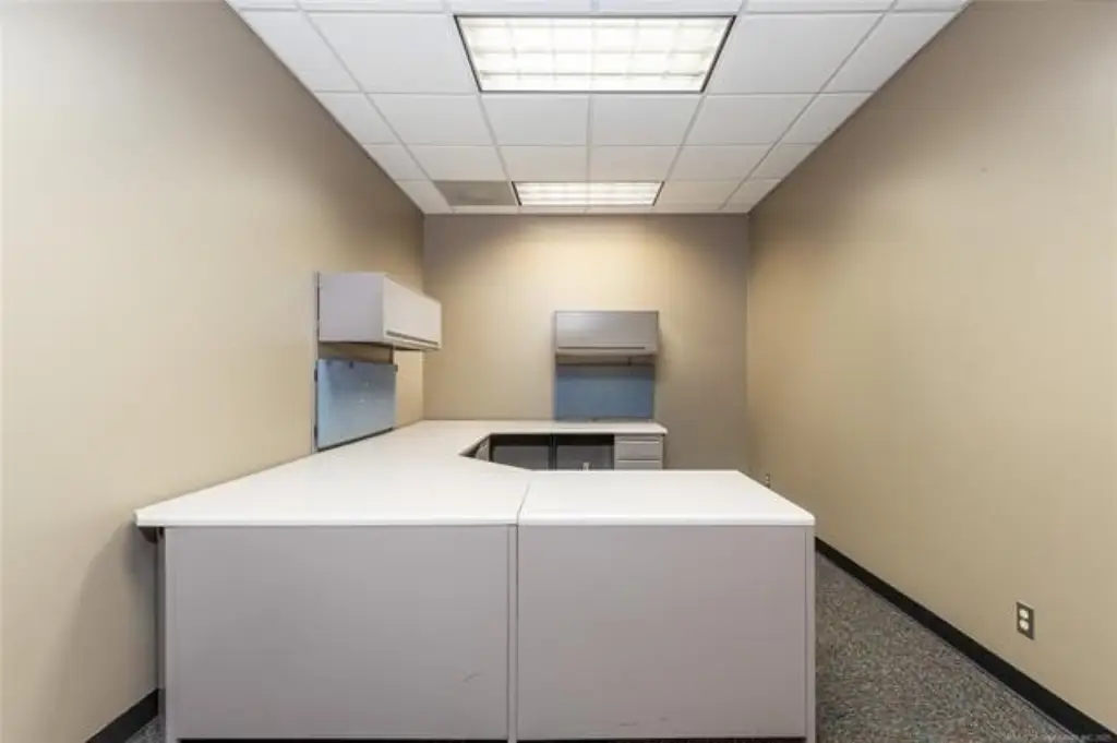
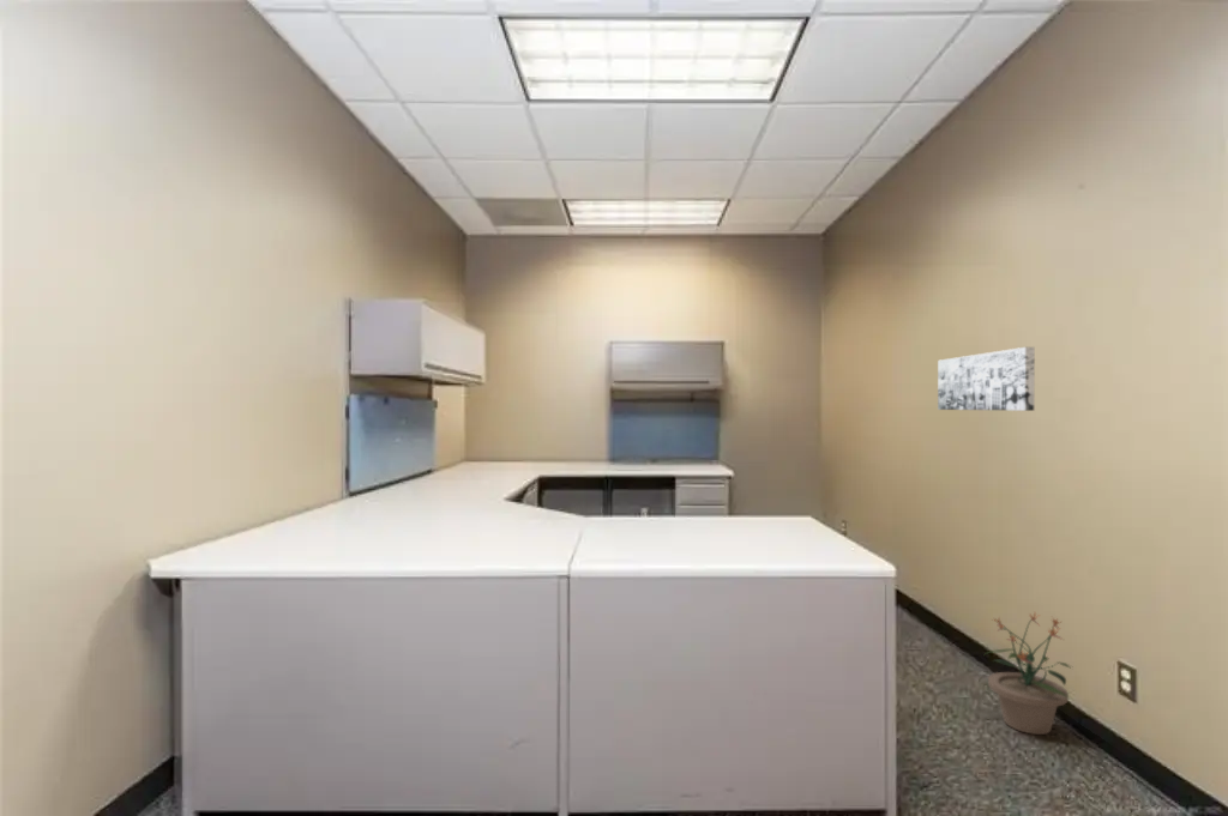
+ wall art [937,346,1036,412]
+ potted plant [983,611,1072,736]
